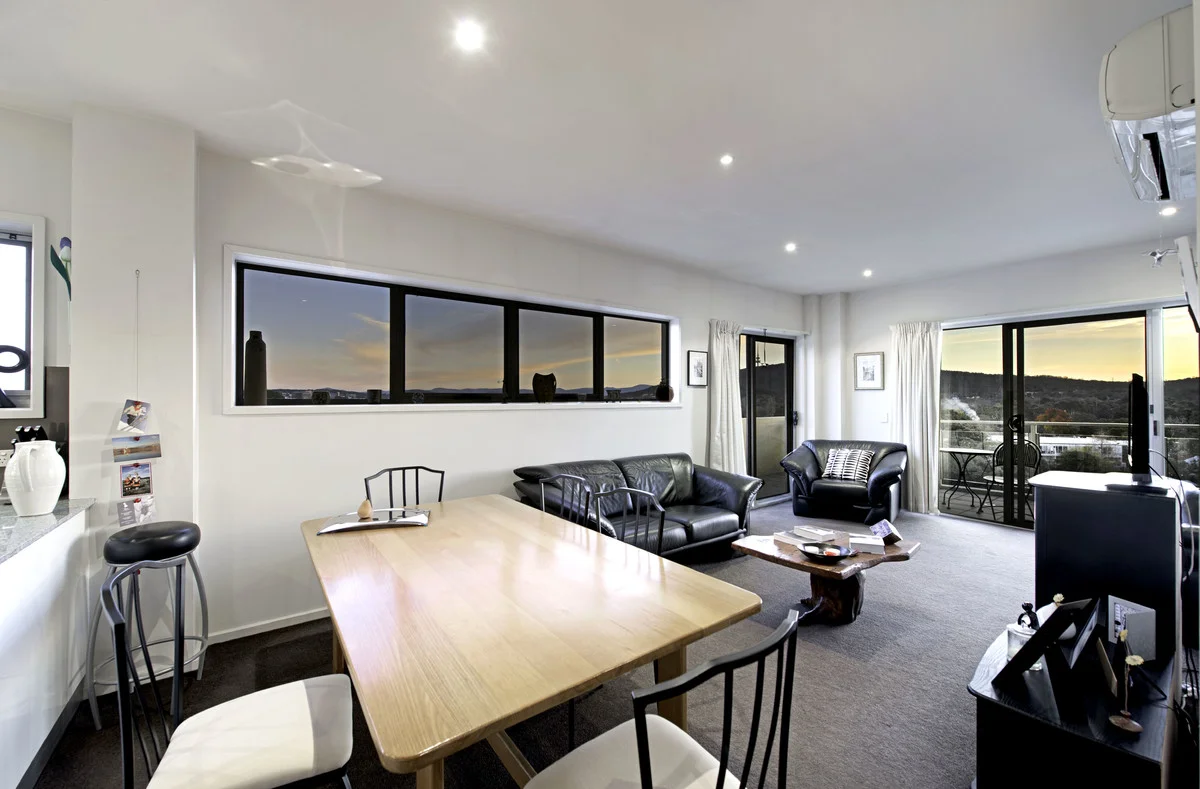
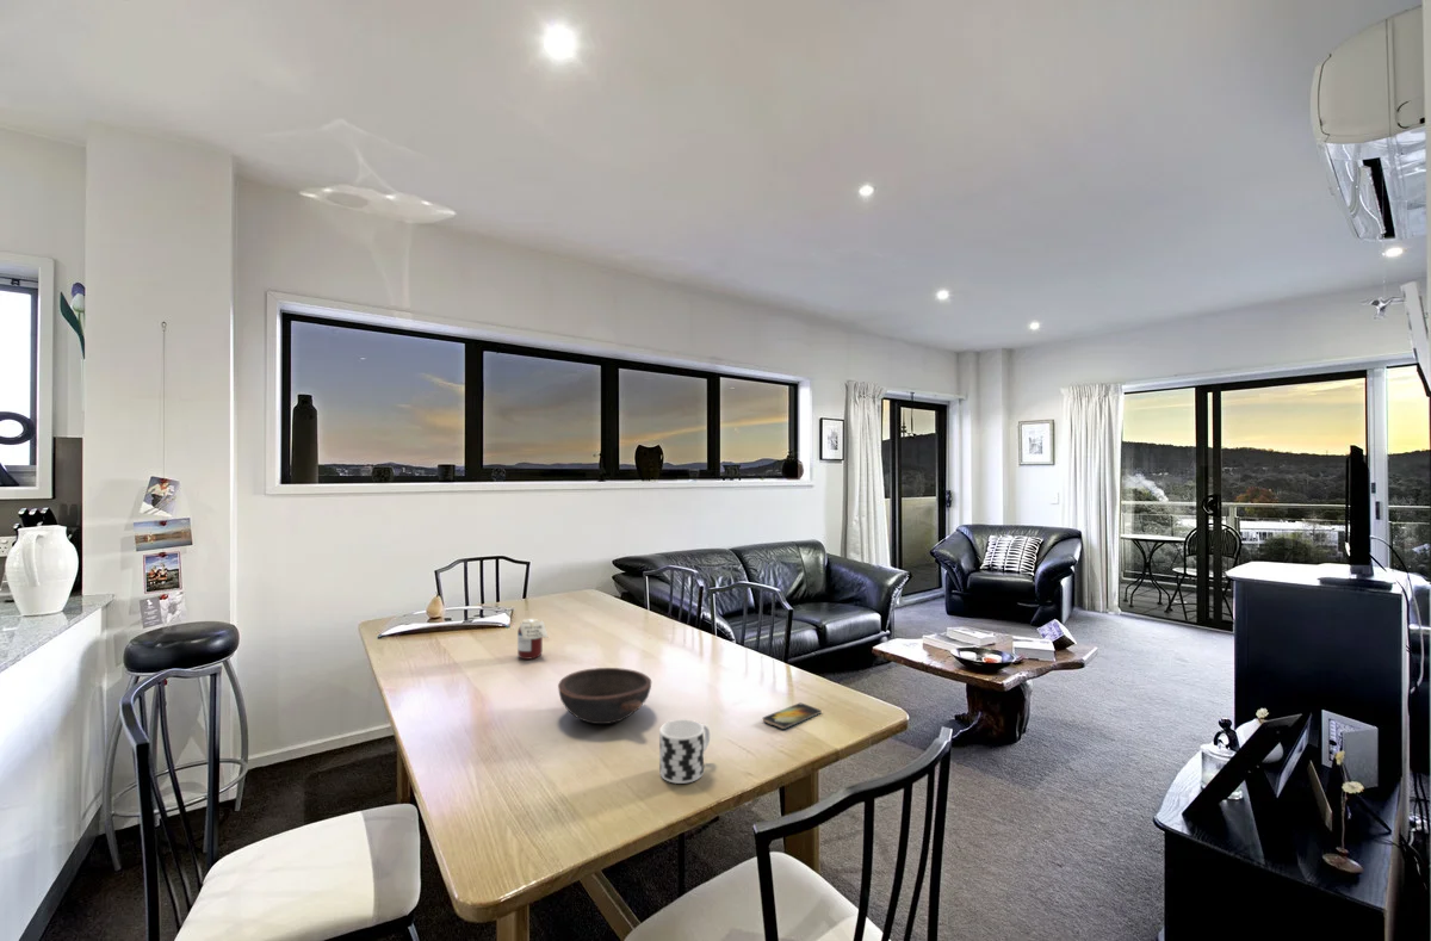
+ bowl [557,667,652,725]
+ jar [516,618,549,661]
+ smartphone [761,702,823,730]
+ cup [658,718,711,785]
